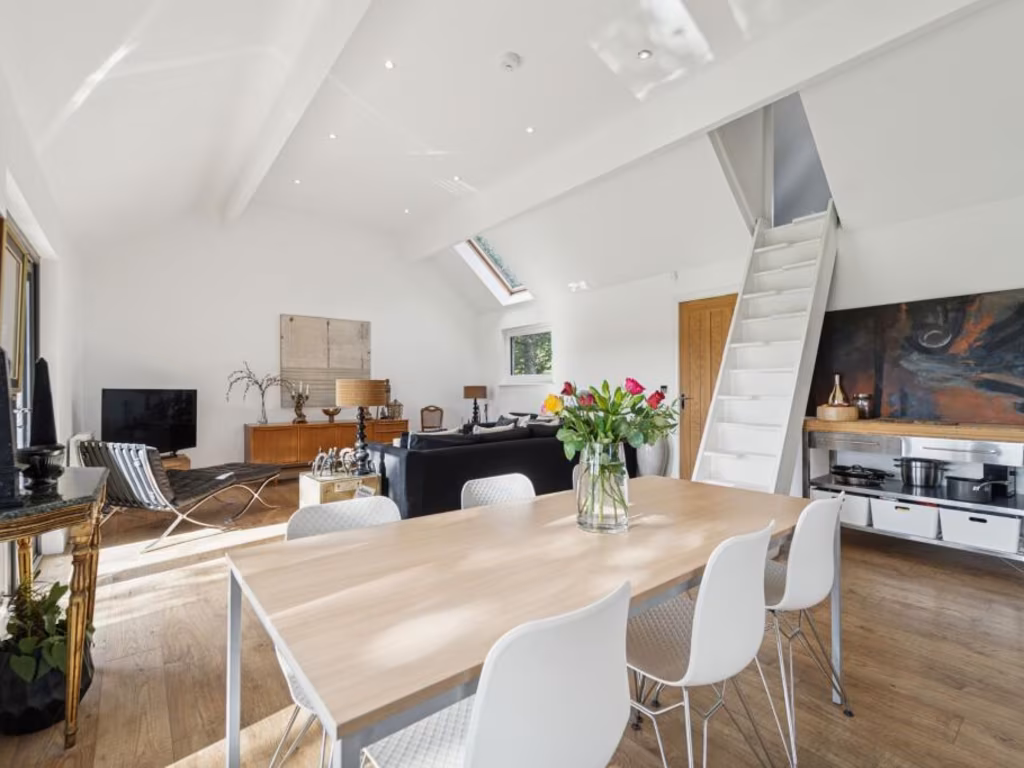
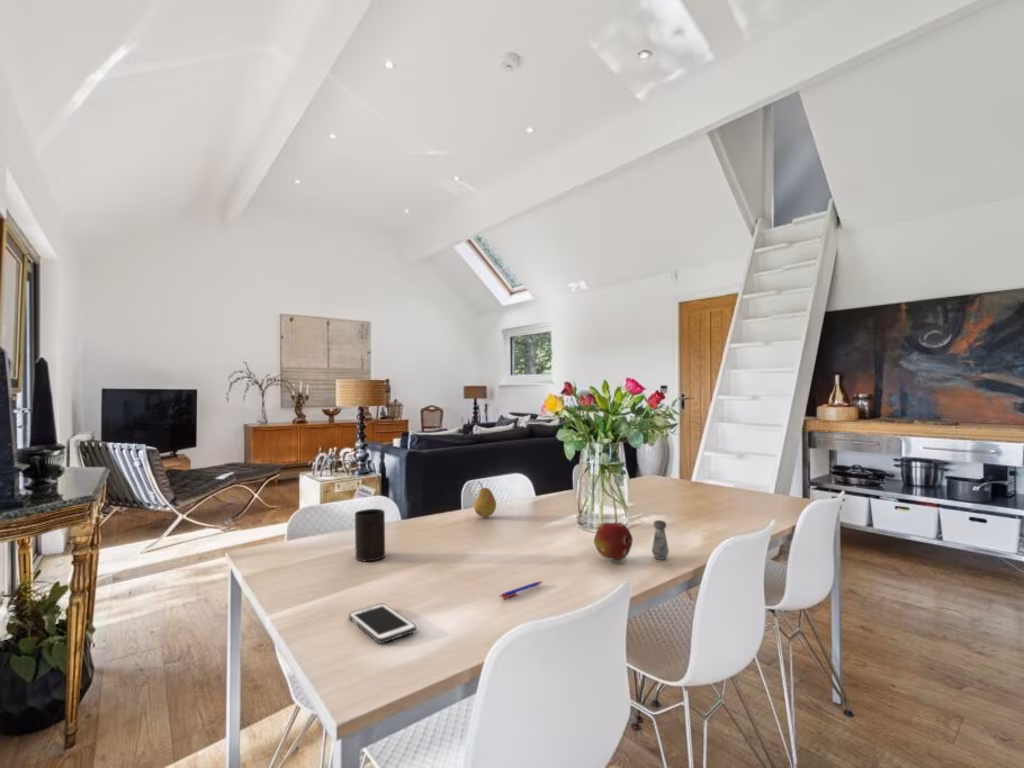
+ cell phone [348,603,417,644]
+ cup [354,508,386,562]
+ fruit [593,521,634,561]
+ pen [499,580,544,600]
+ salt shaker [651,519,670,561]
+ fruit [473,481,497,518]
